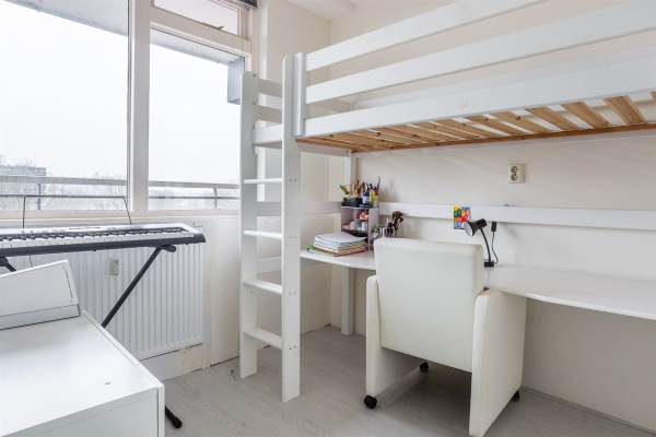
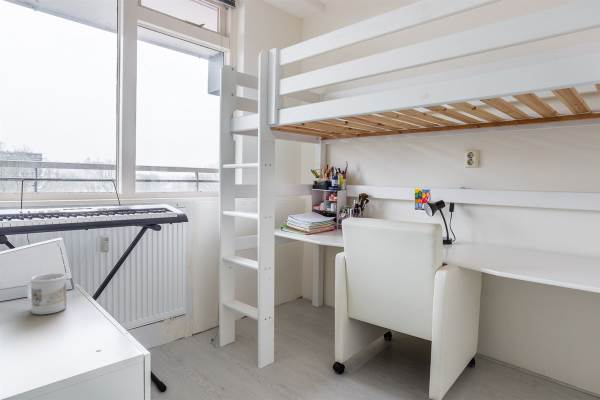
+ mug [25,272,68,315]
